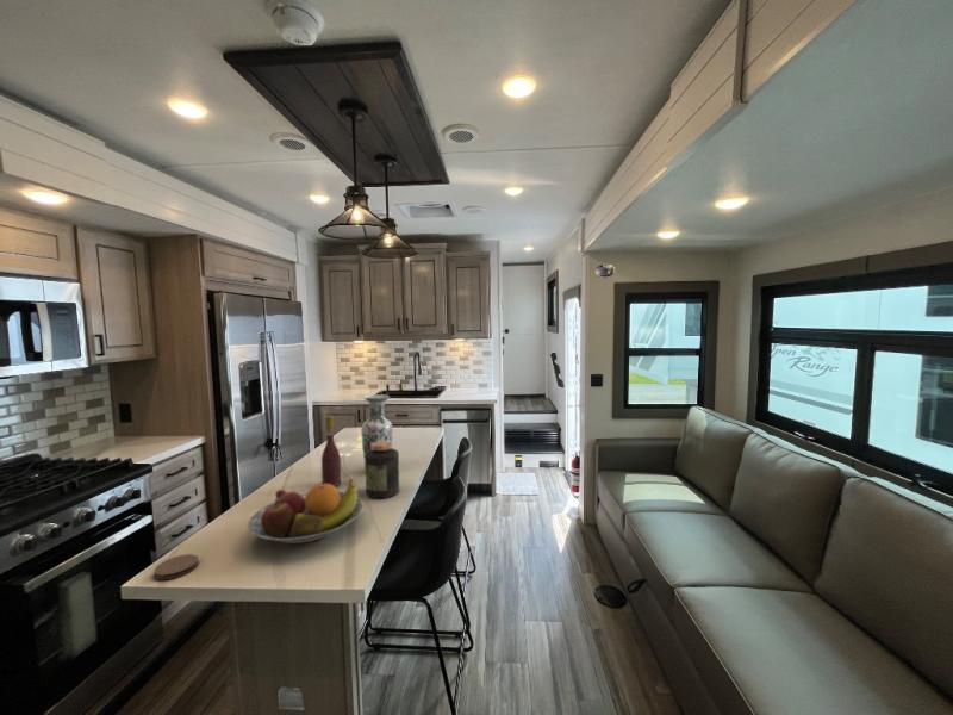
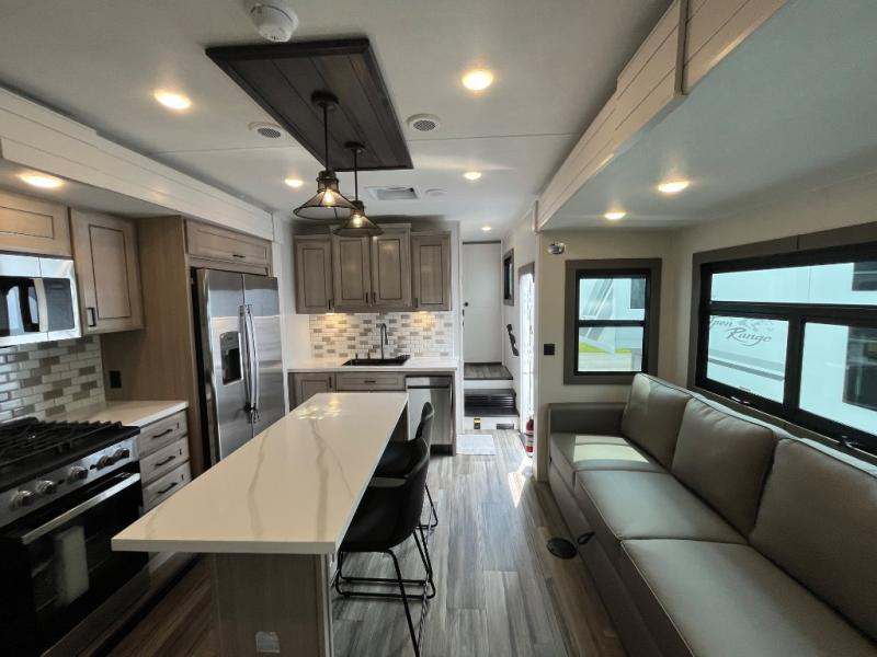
- coaster [152,553,199,580]
- jar [365,441,400,499]
- vase [360,393,394,468]
- fruit bowl [247,478,365,545]
- wine bottle [320,415,342,487]
